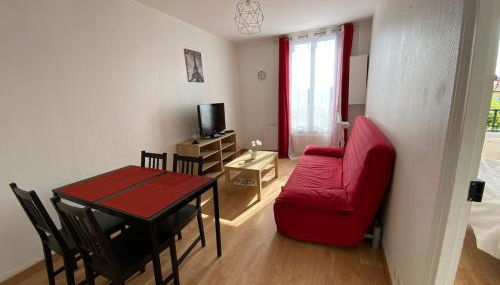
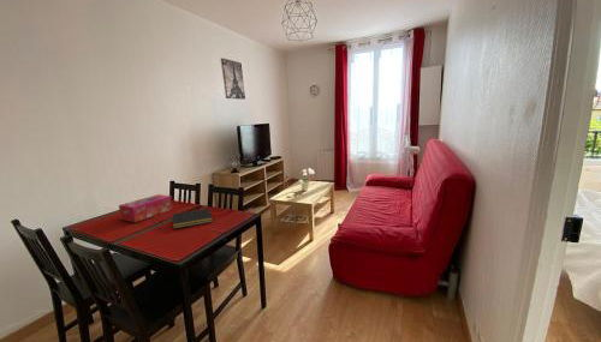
+ tissue box [118,193,174,223]
+ notepad [172,208,214,230]
